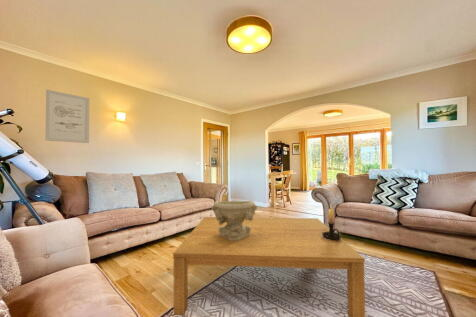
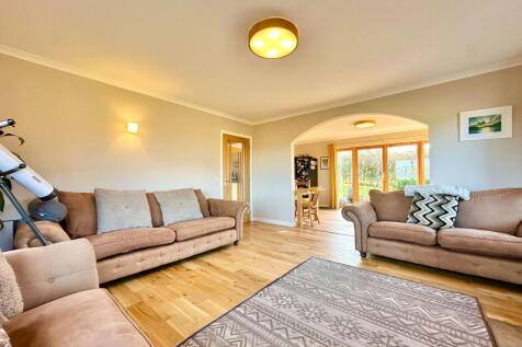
- candle holder [322,204,342,241]
- coffee table [172,216,366,317]
- decorative bowl [210,200,258,241]
- wall art [44,89,90,144]
